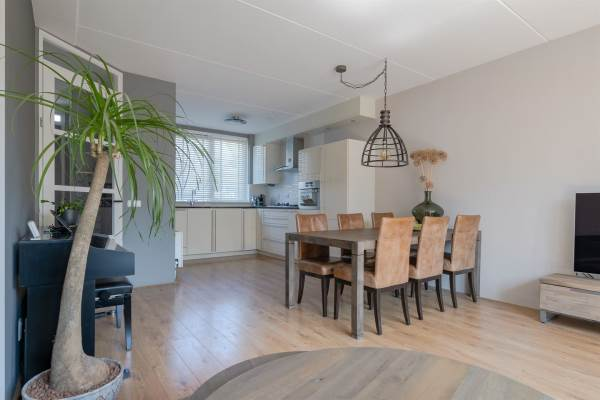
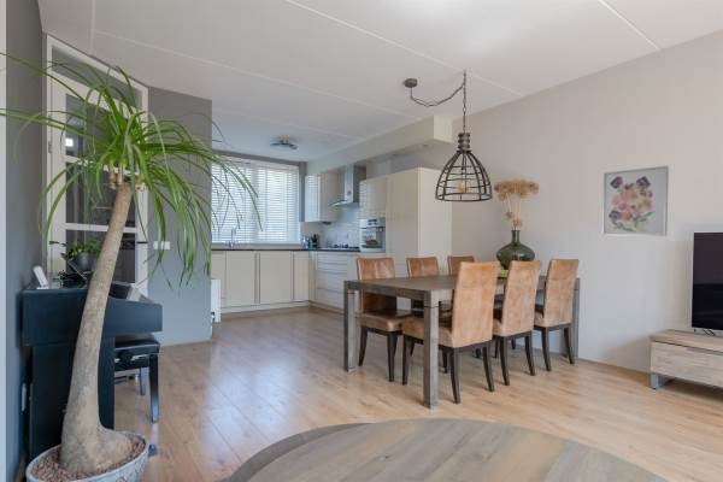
+ wall art [601,165,670,237]
